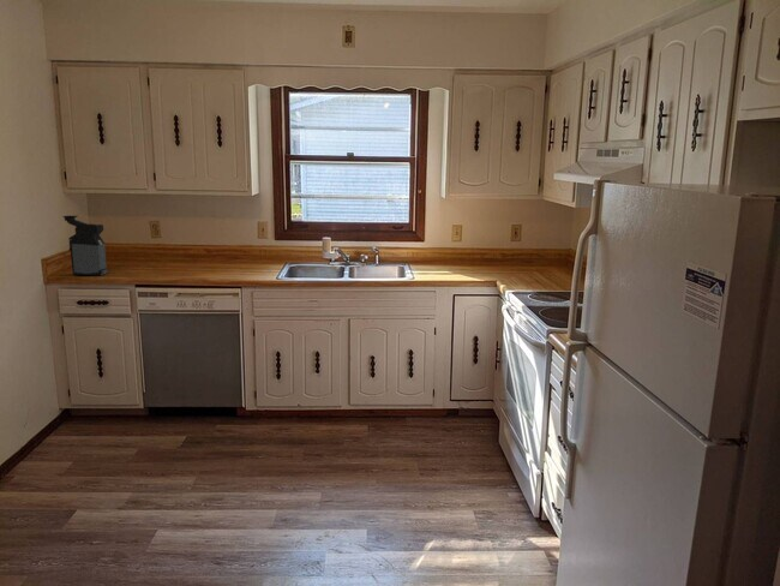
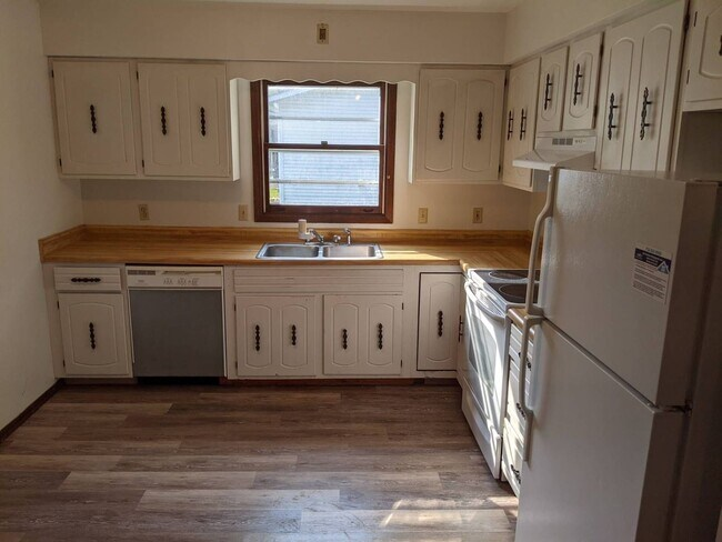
- coffee maker [61,215,108,276]
